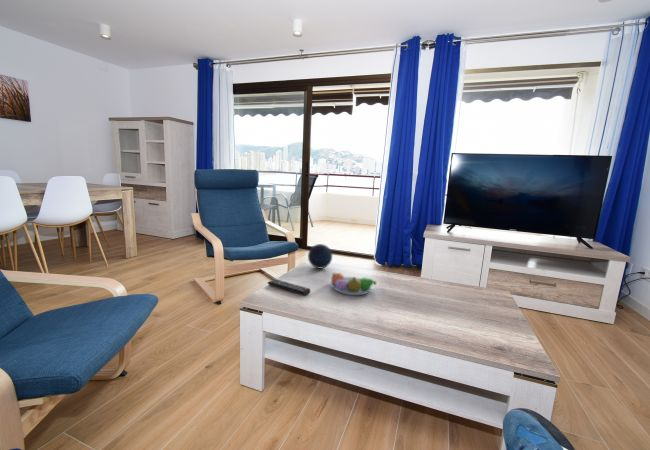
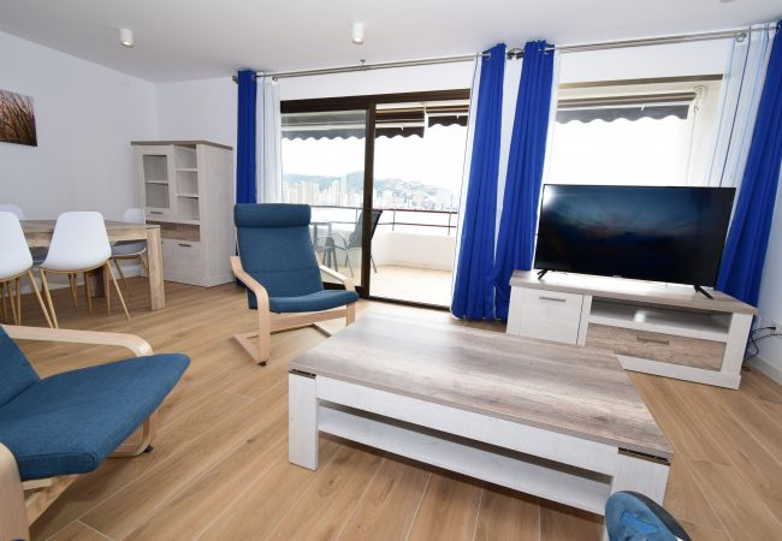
- remote control [267,278,312,296]
- fruit bowl [329,271,377,296]
- decorative orb [307,243,333,269]
